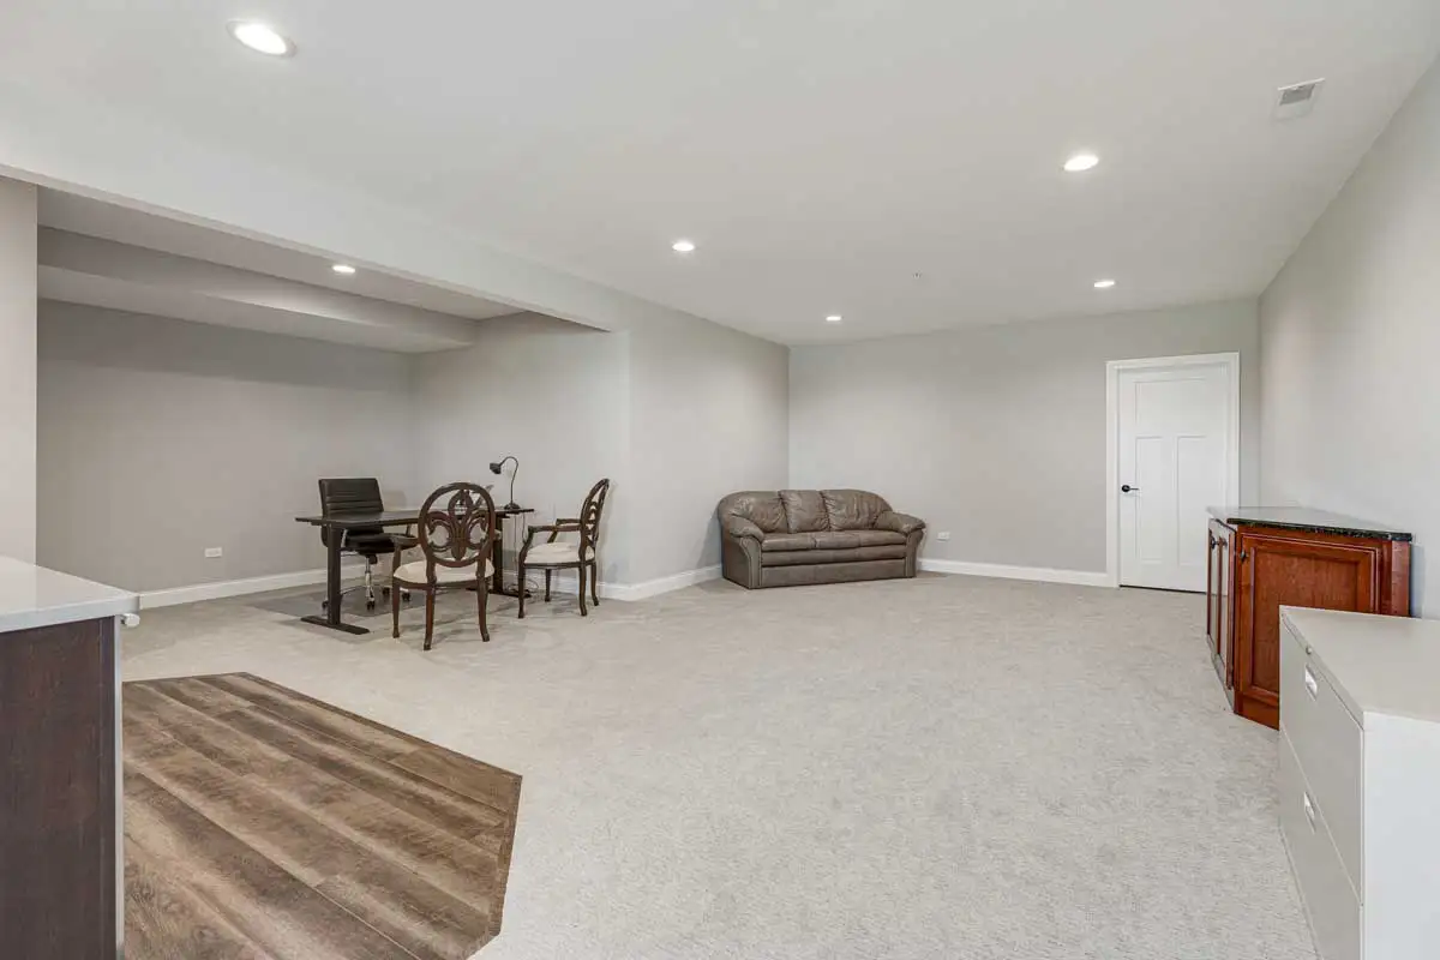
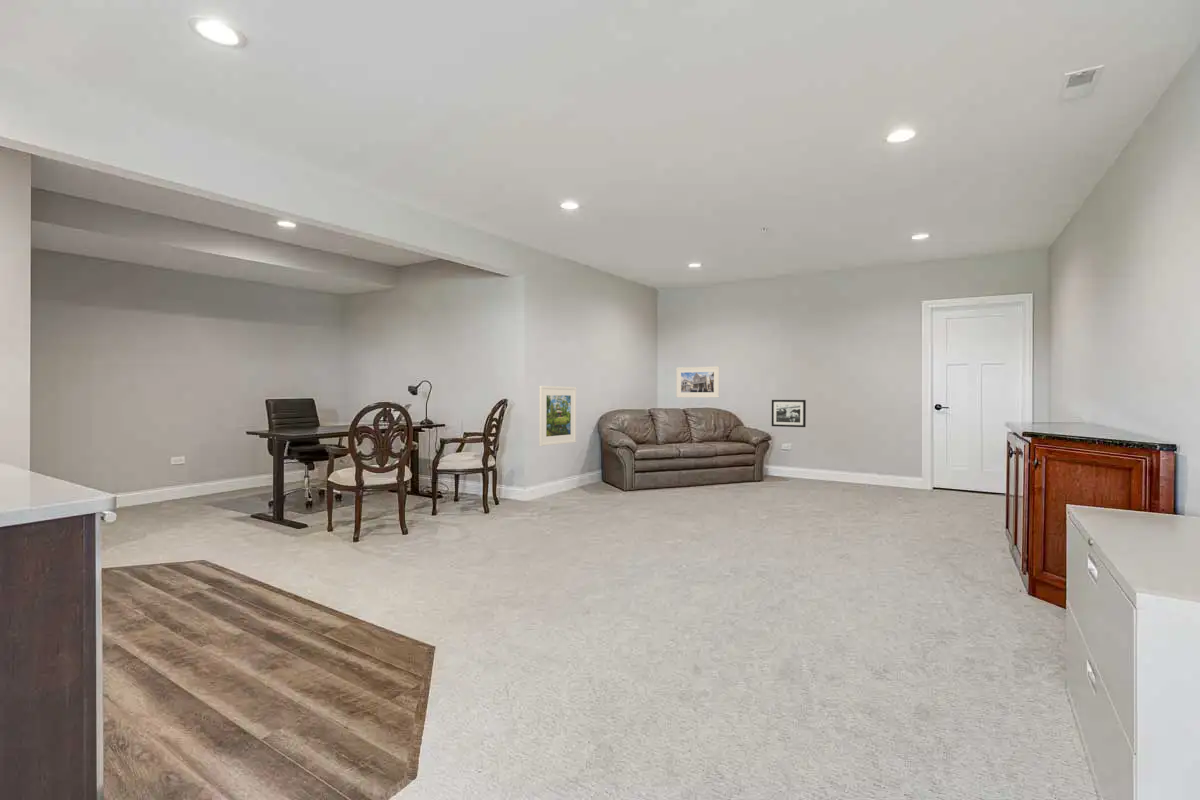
+ picture frame [771,399,807,428]
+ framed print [538,385,577,447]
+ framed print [675,366,720,399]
